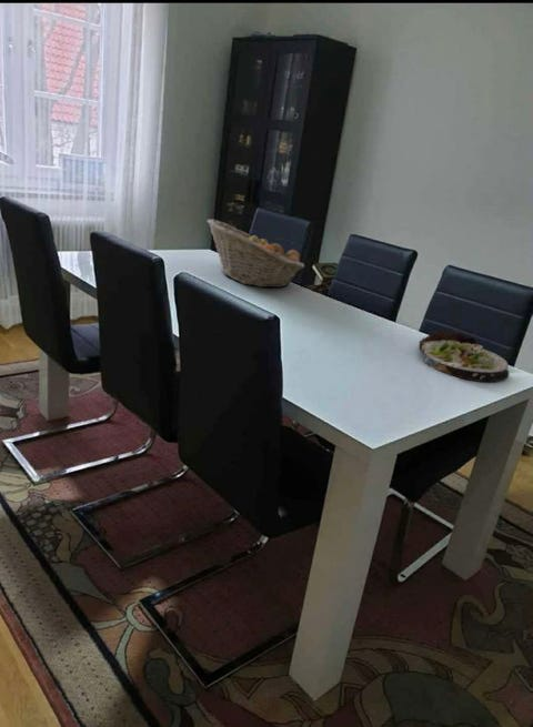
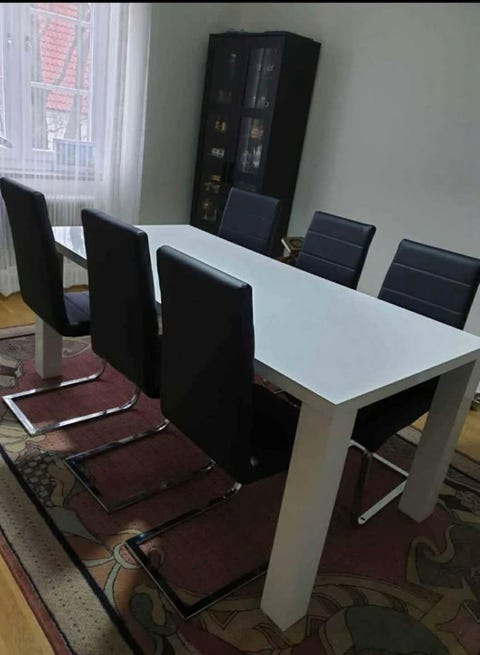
- fruit basket [207,218,305,289]
- salad plate [418,331,511,383]
